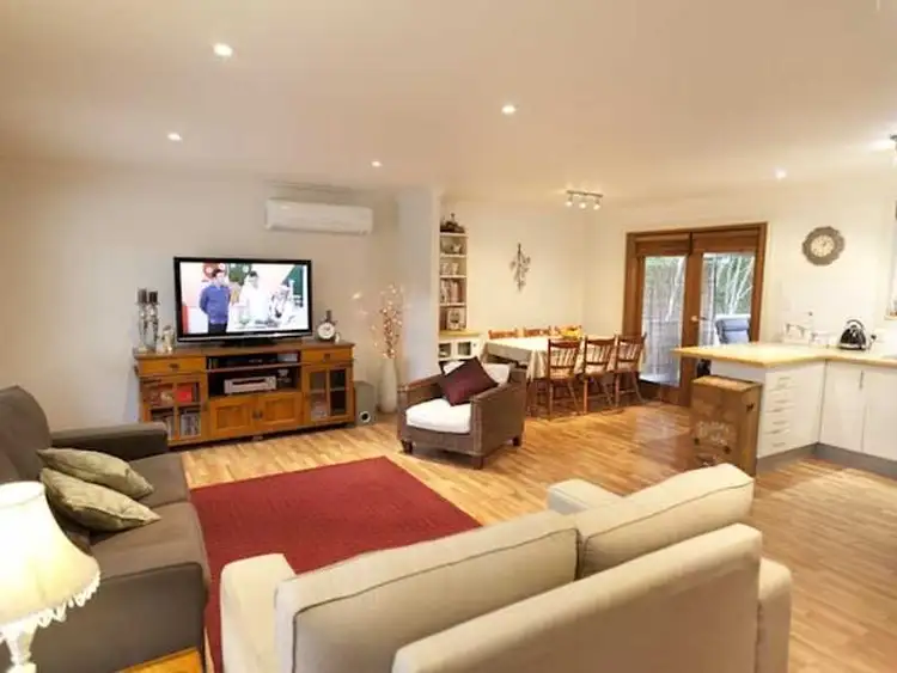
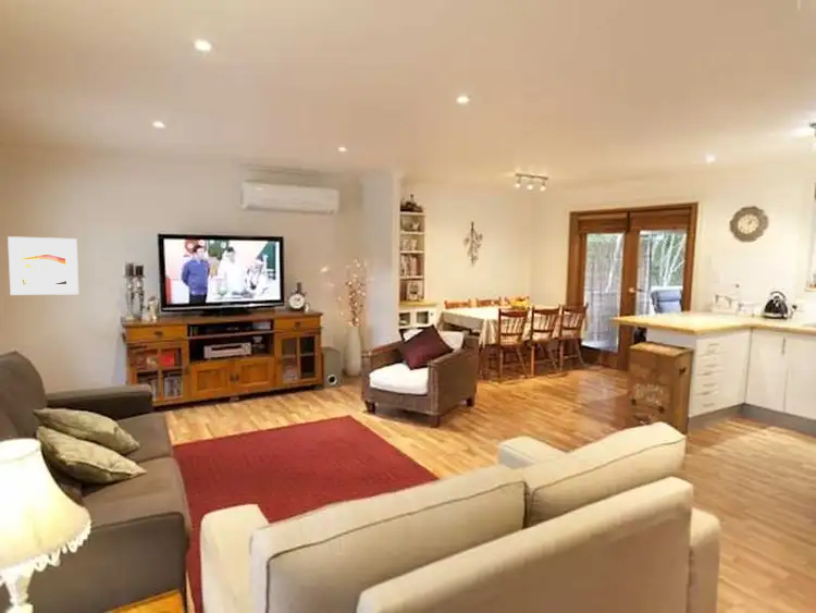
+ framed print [7,235,79,296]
